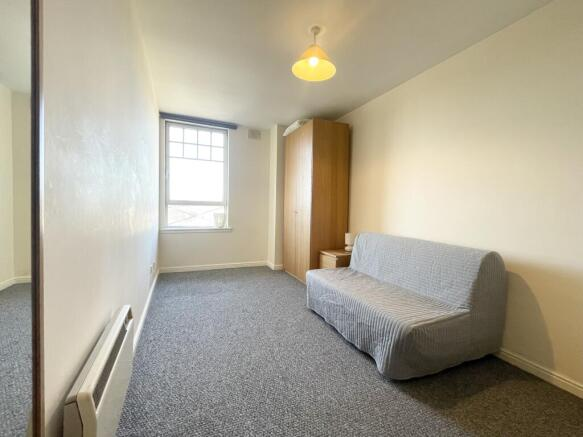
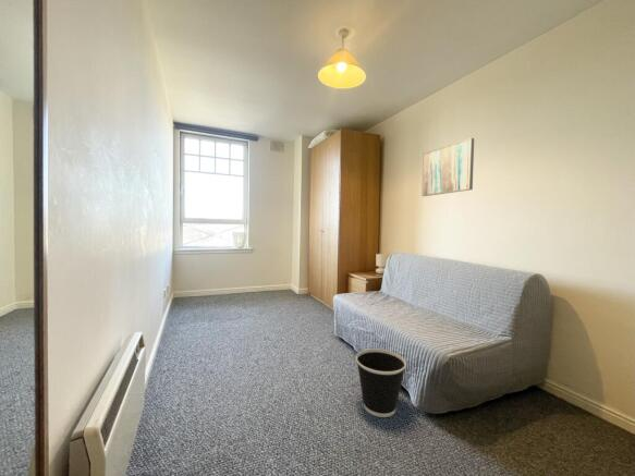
+ wastebasket [355,347,407,418]
+ wall art [420,137,475,197]
